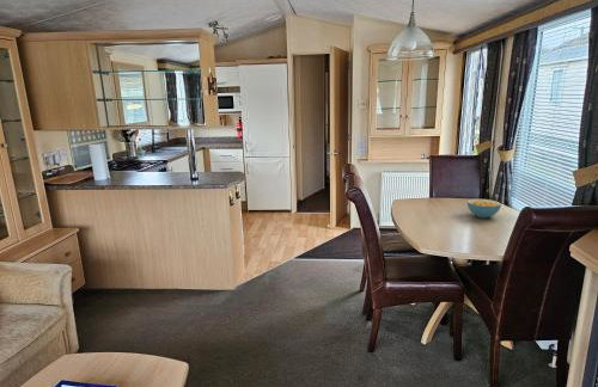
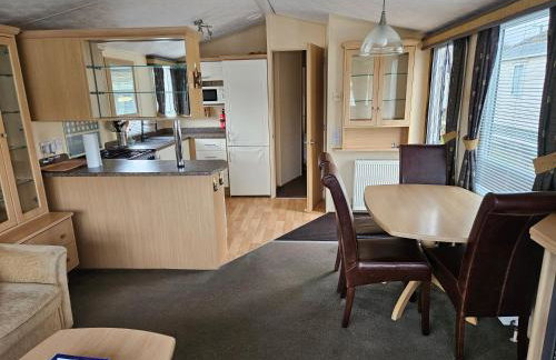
- cereal bowl [466,198,502,220]
